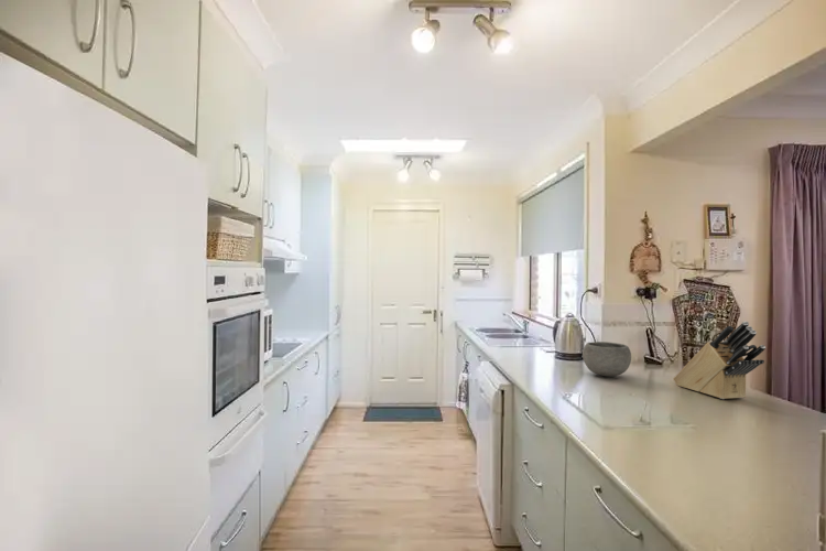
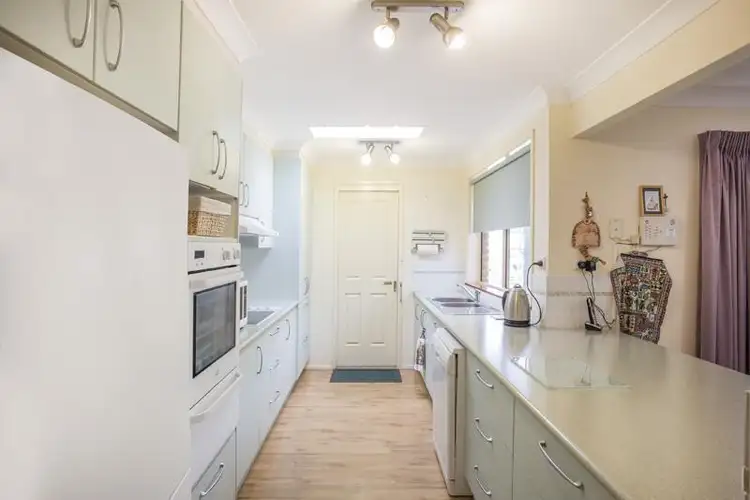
- bowl [582,341,632,377]
- knife block [673,321,767,400]
